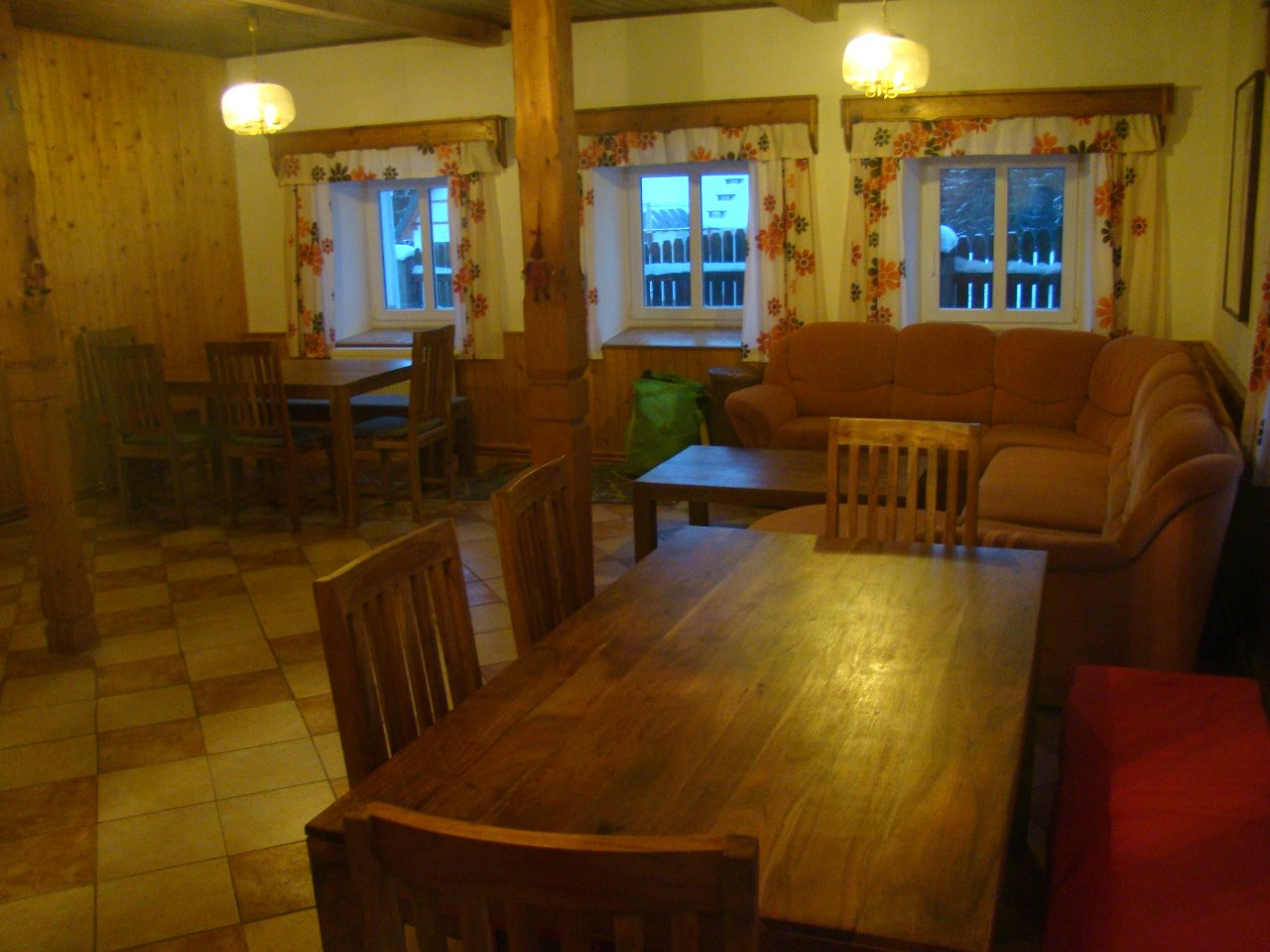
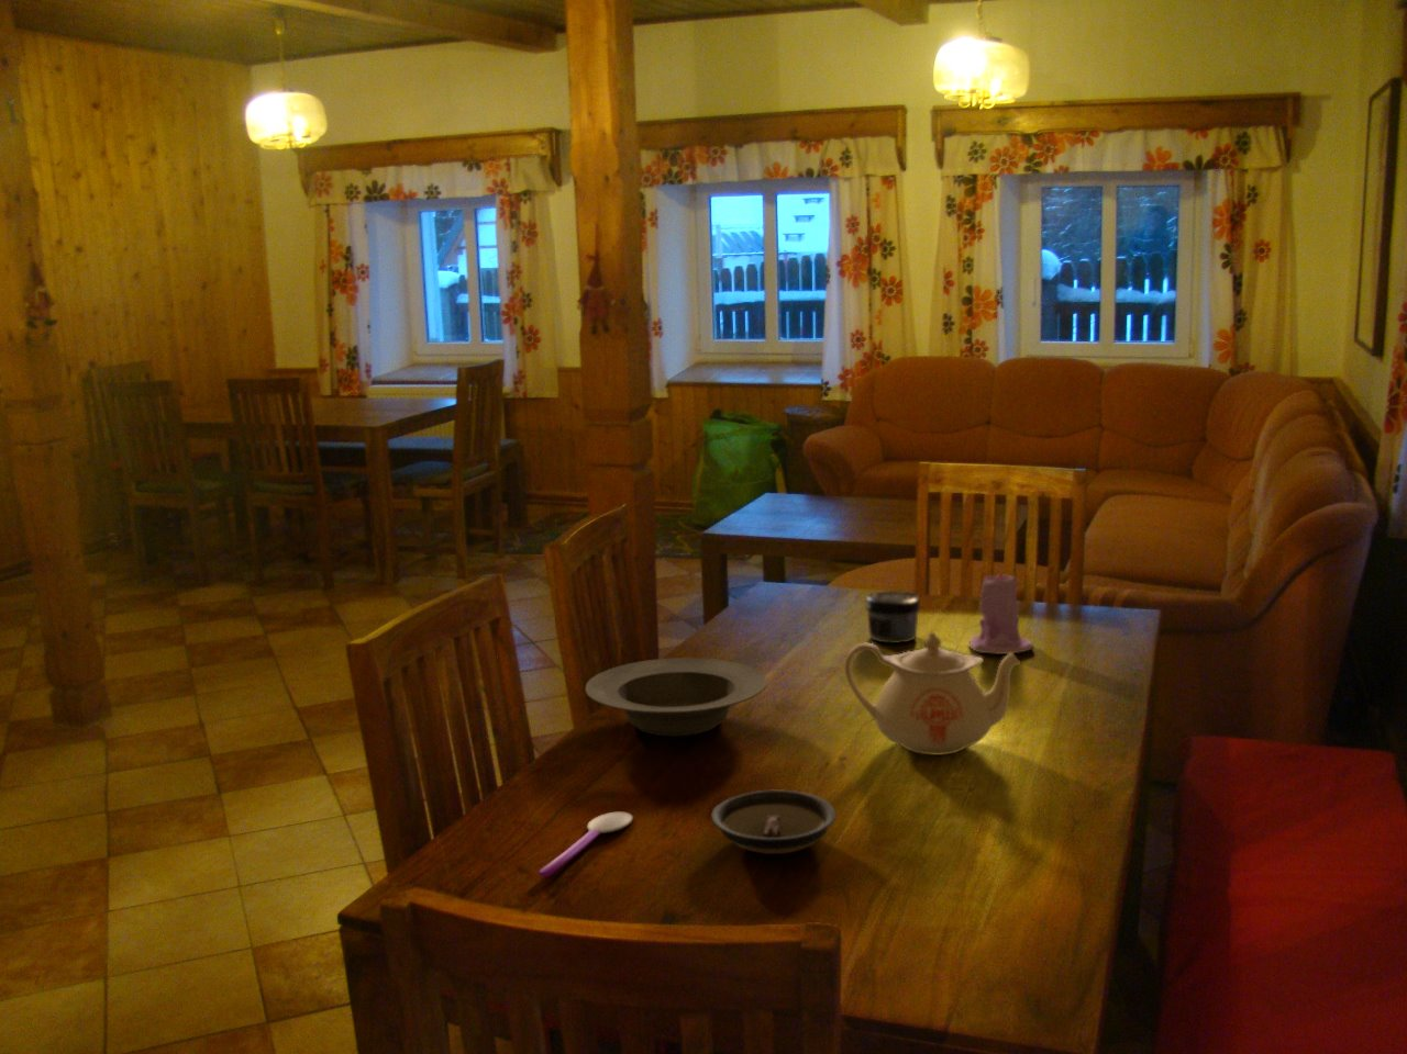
+ bowl [585,657,769,736]
+ candle [967,565,1035,655]
+ saucer [710,789,836,856]
+ teapot [843,631,1024,756]
+ spoon [537,810,634,878]
+ jar [864,590,921,644]
